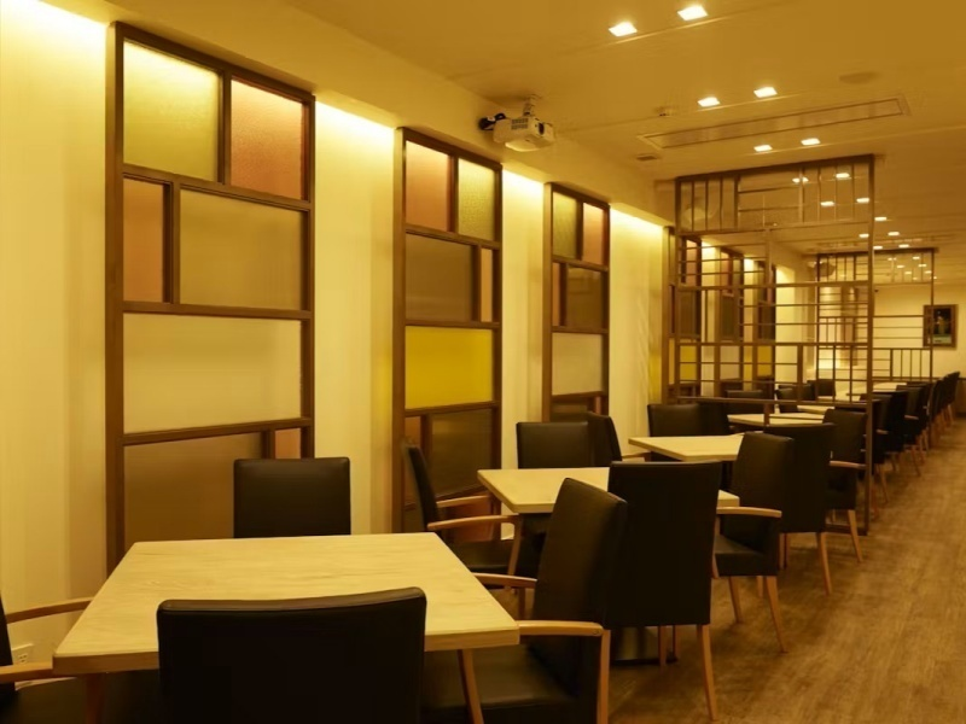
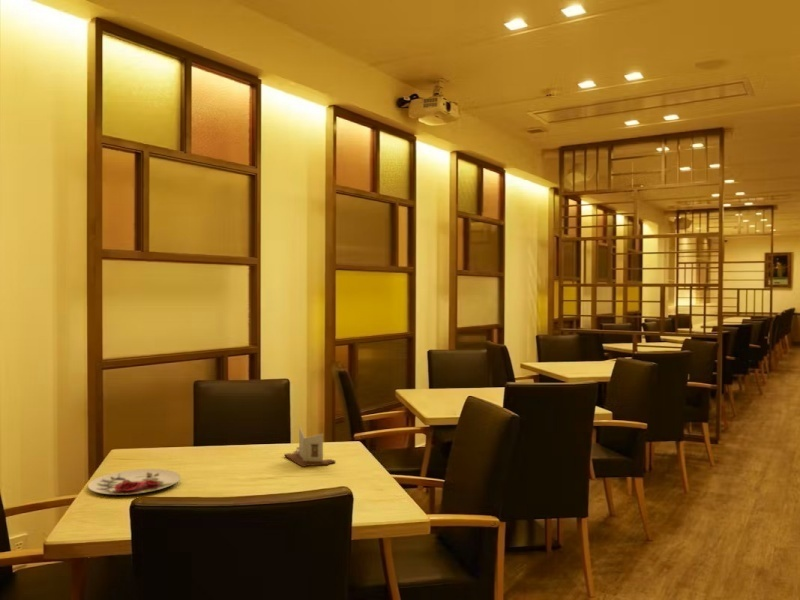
+ plate [87,468,182,496]
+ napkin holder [283,426,336,468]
